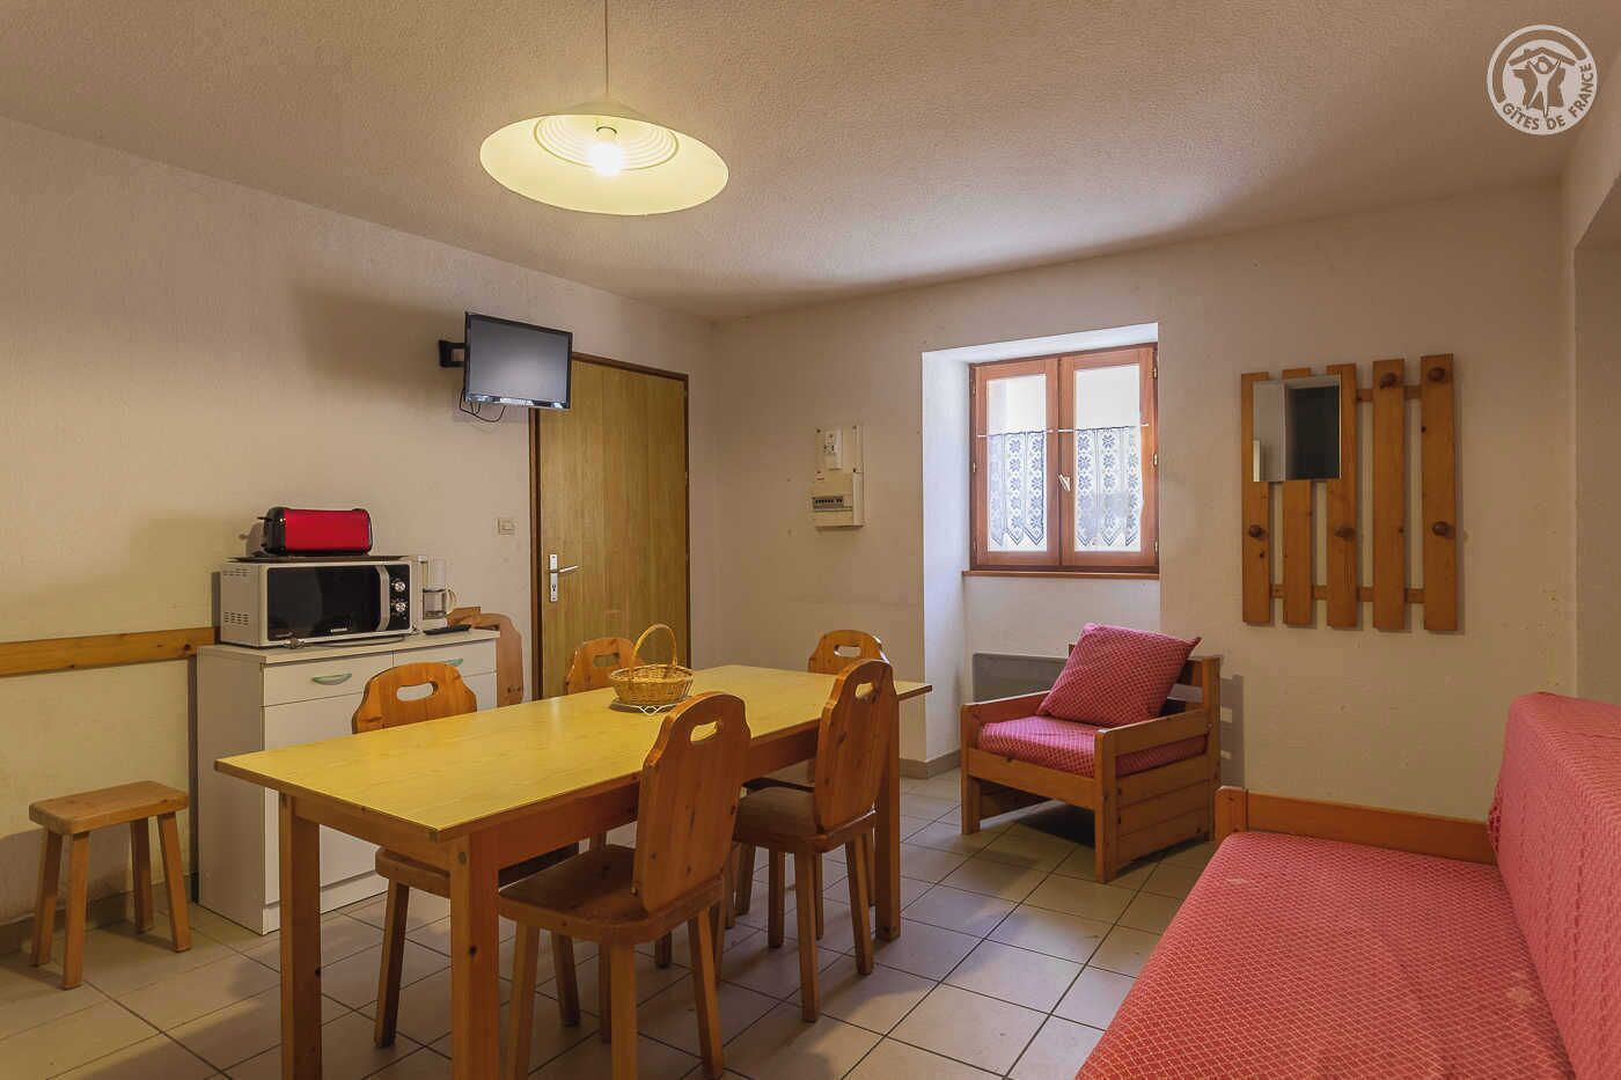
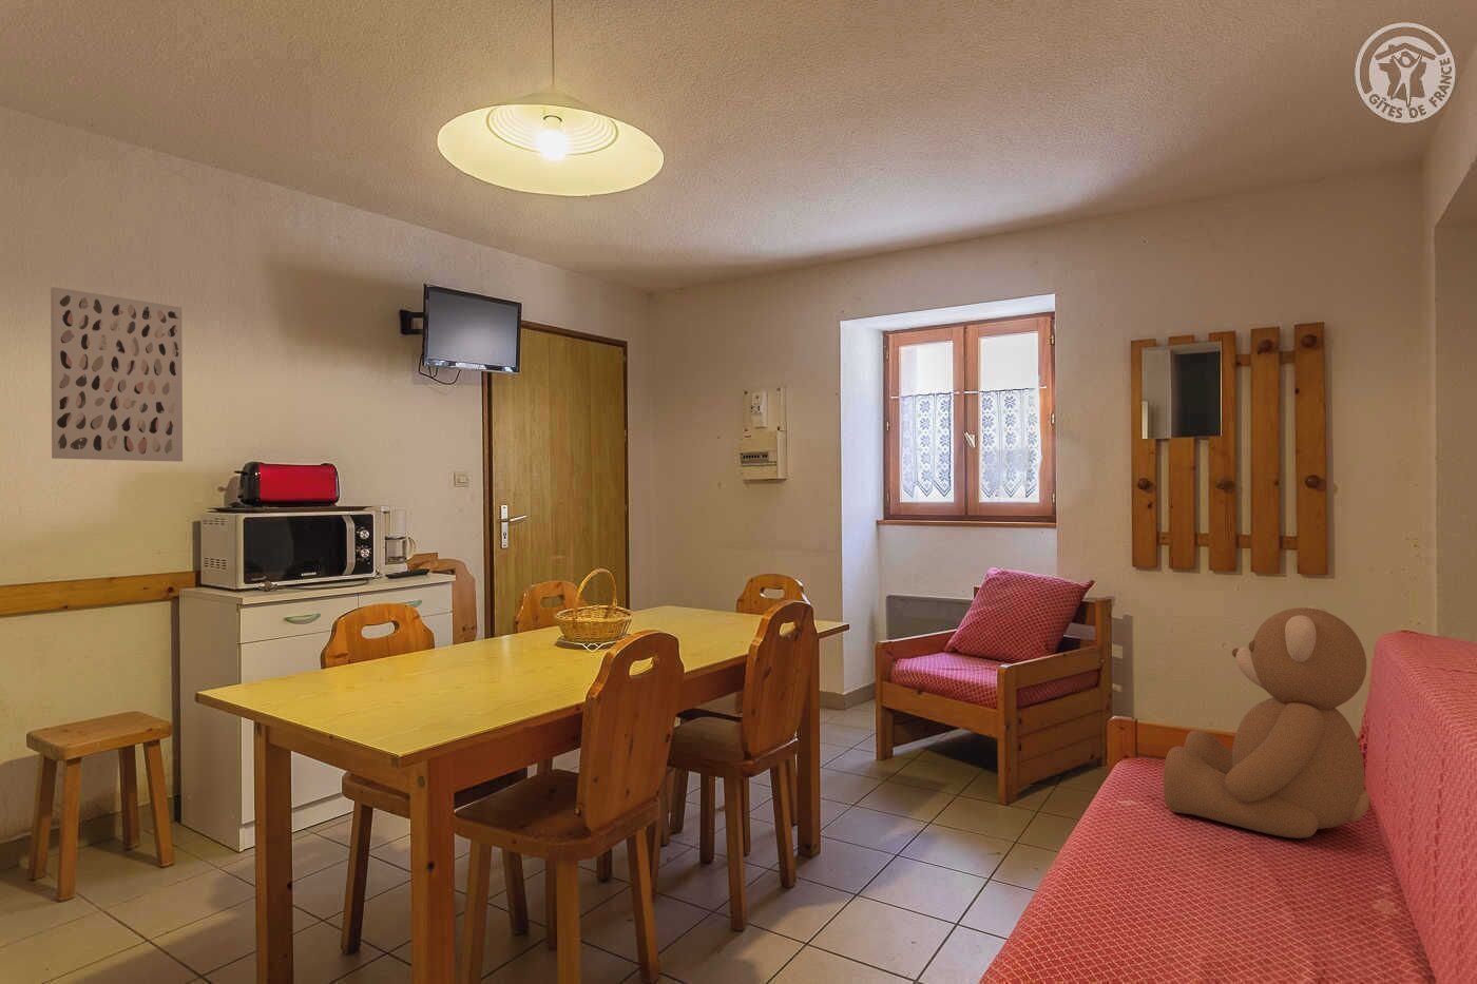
+ teddy bear [1163,604,1370,839]
+ wall art [49,286,183,463]
